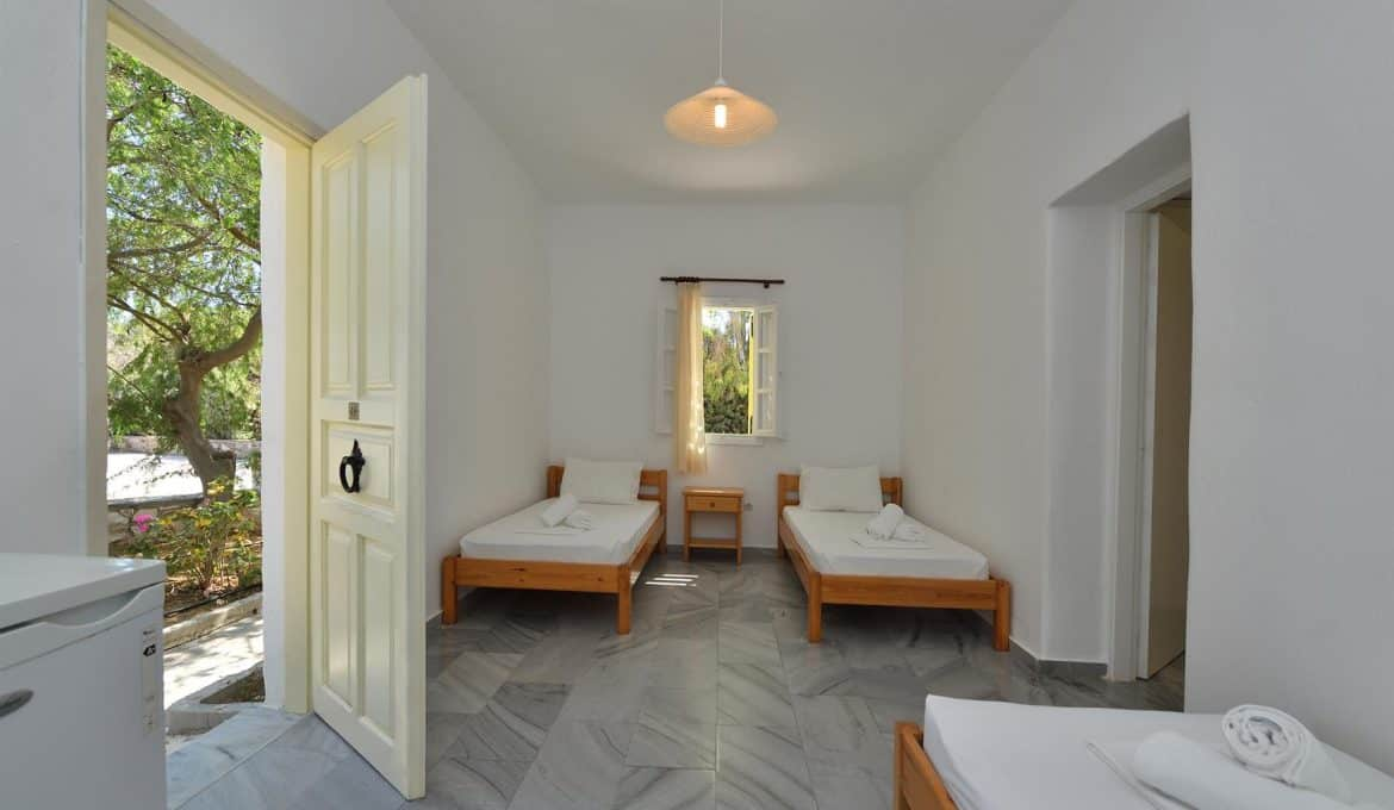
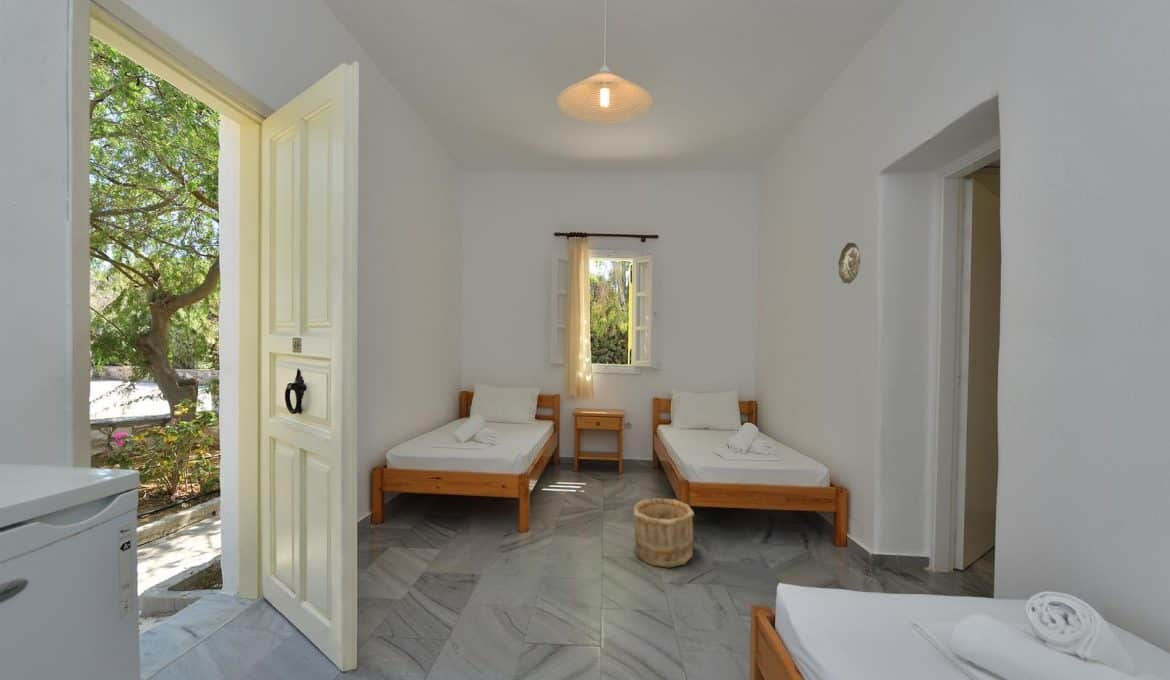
+ decorative plate [838,242,861,284]
+ wooden bucket [632,497,695,569]
